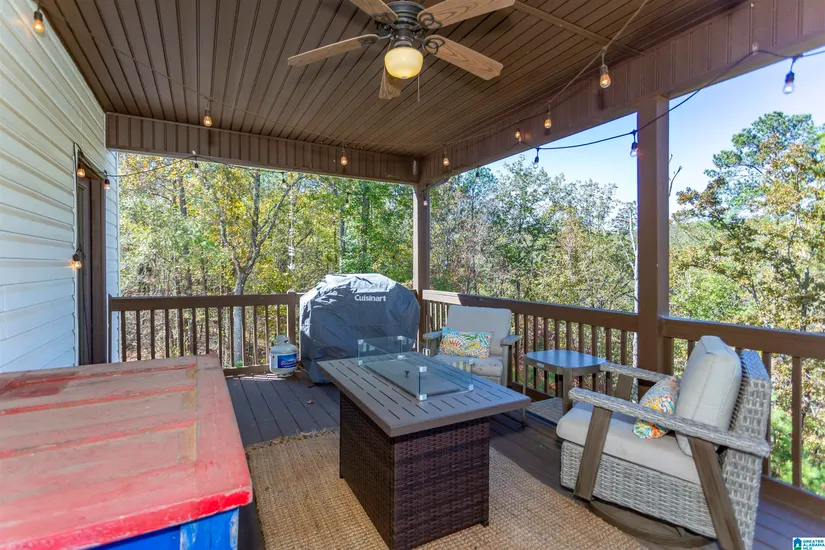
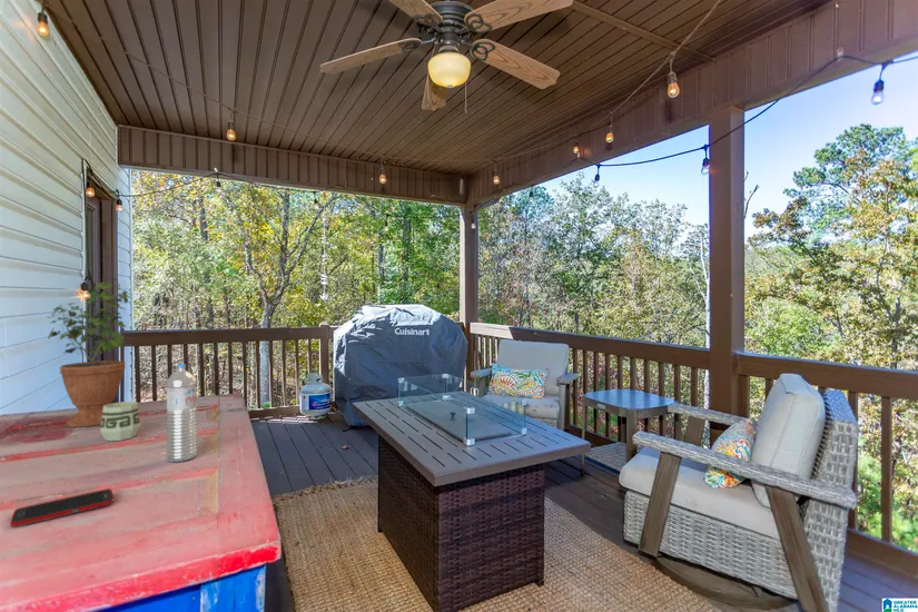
+ cell phone [9,487,115,529]
+ potted plant [47,277,134,428]
+ cup [99,401,141,442]
+ water bottle [165,363,198,463]
